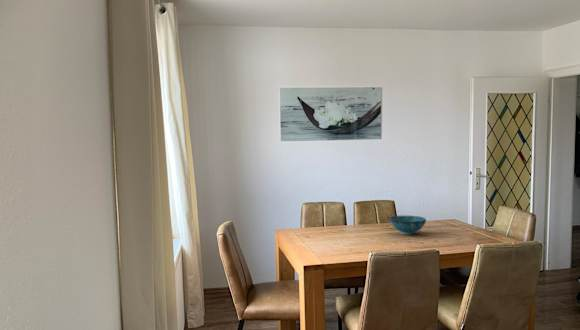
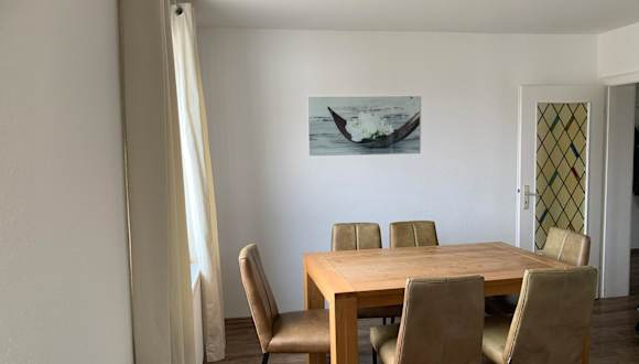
- decorative bowl [388,215,427,235]
